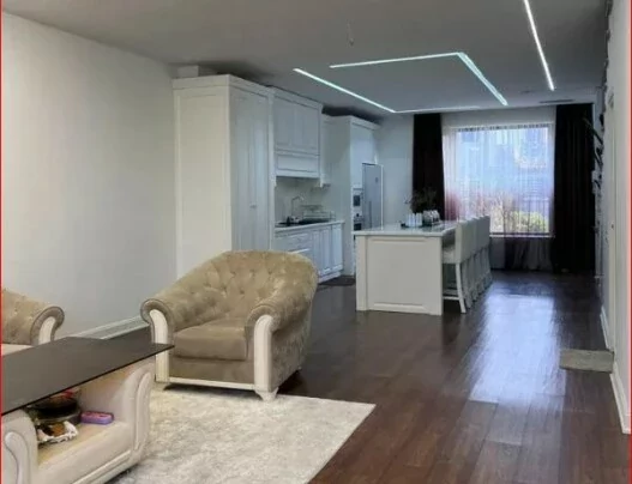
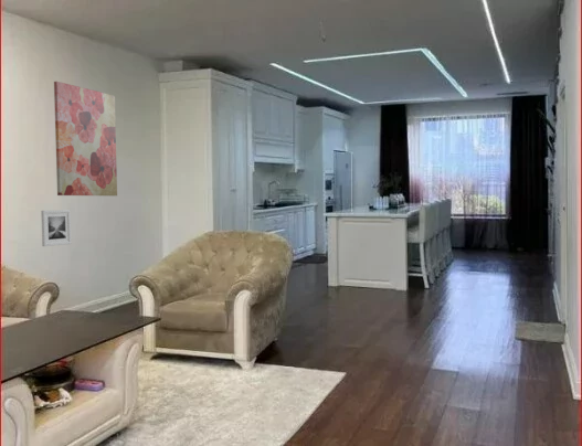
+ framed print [40,209,72,247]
+ wall art [53,81,118,197]
